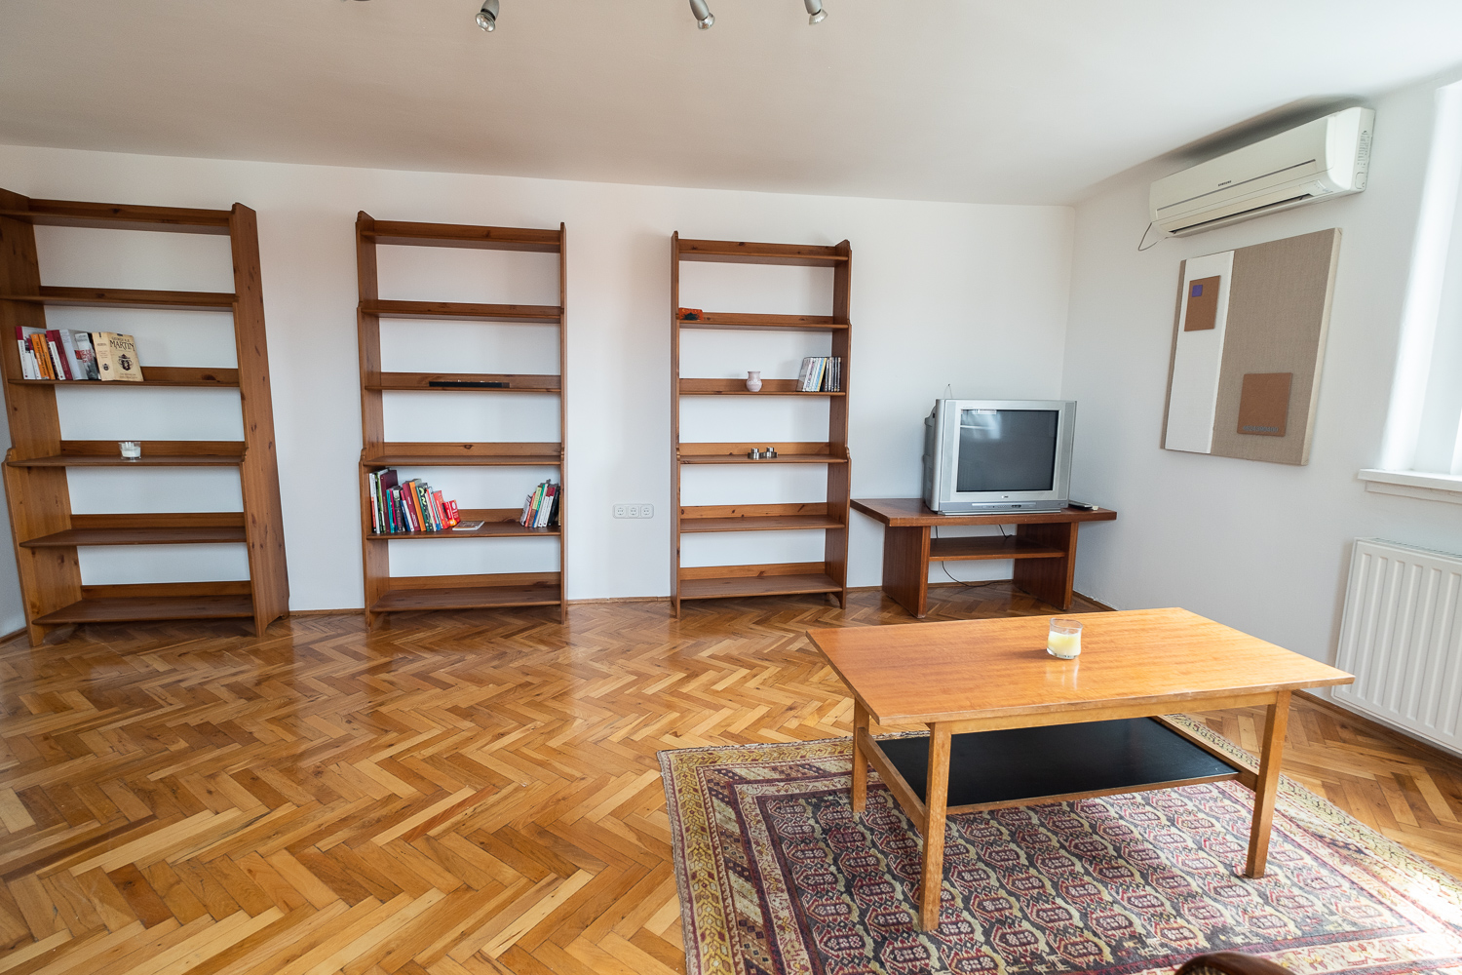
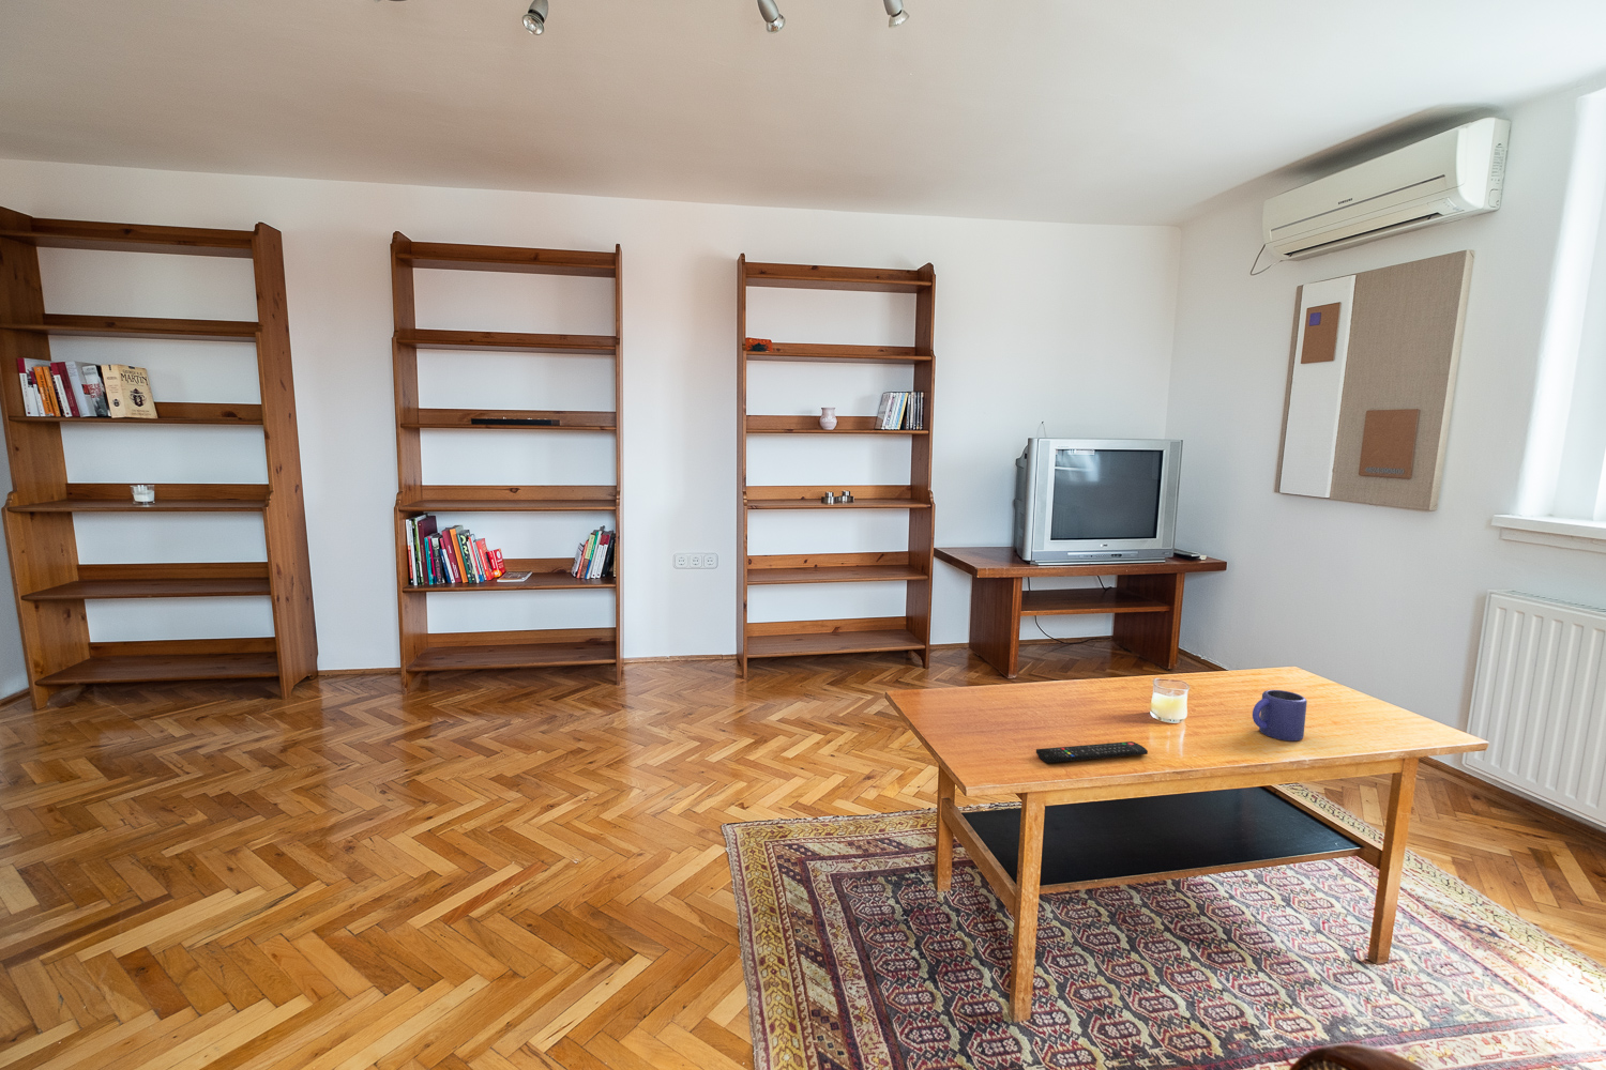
+ mug [1251,689,1307,742]
+ remote control [1035,740,1148,764]
